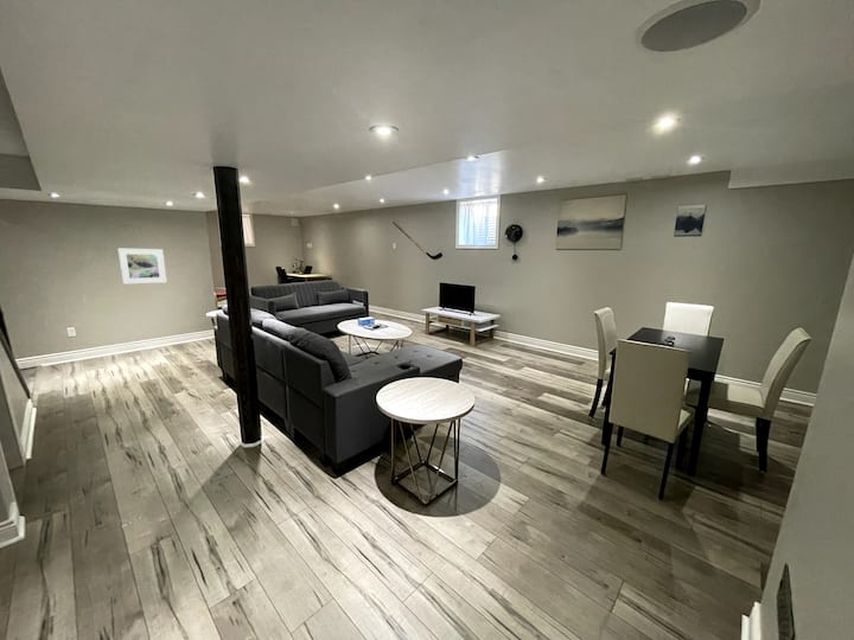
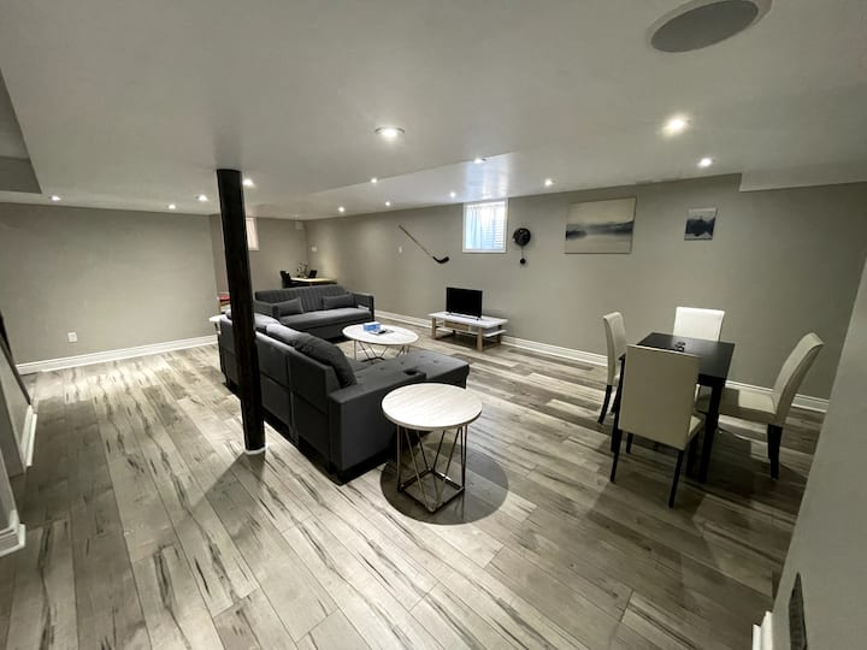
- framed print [116,248,168,286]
